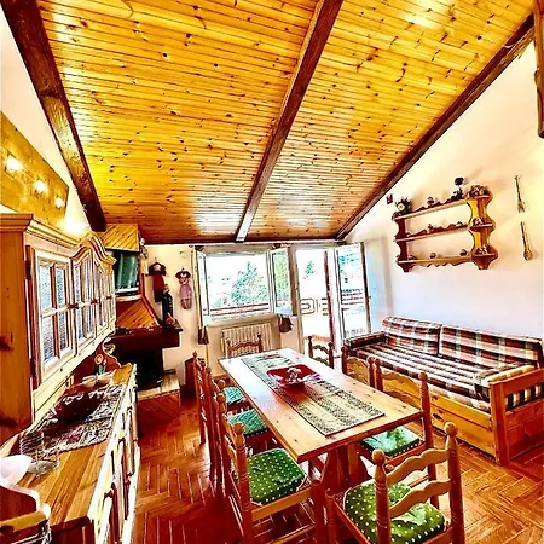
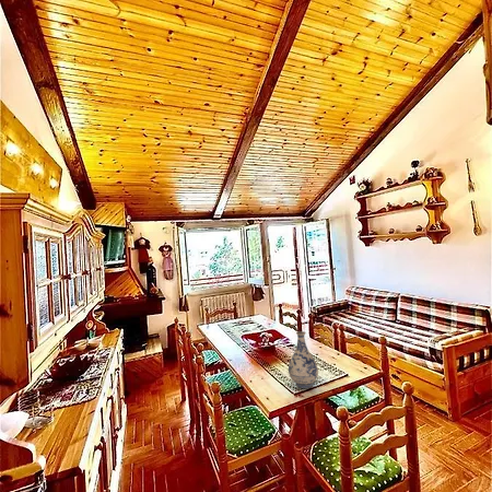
+ vase [288,330,319,389]
